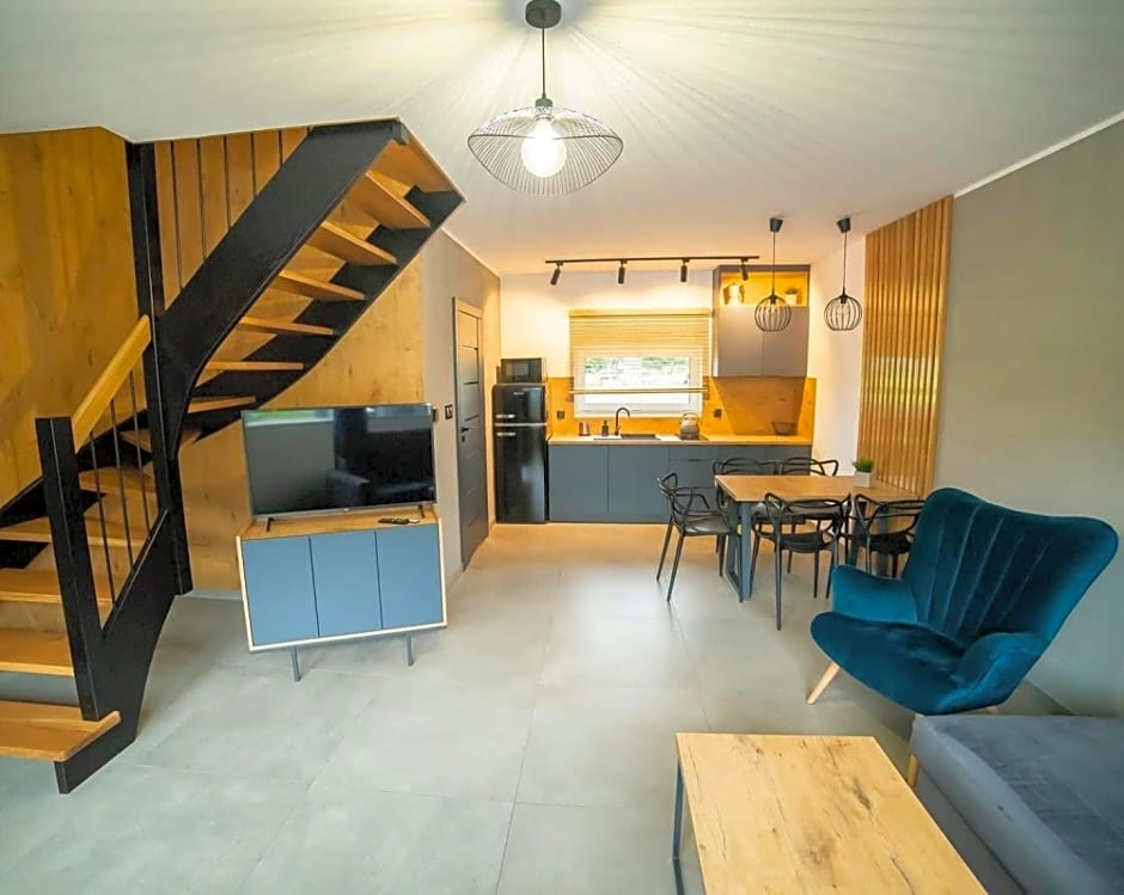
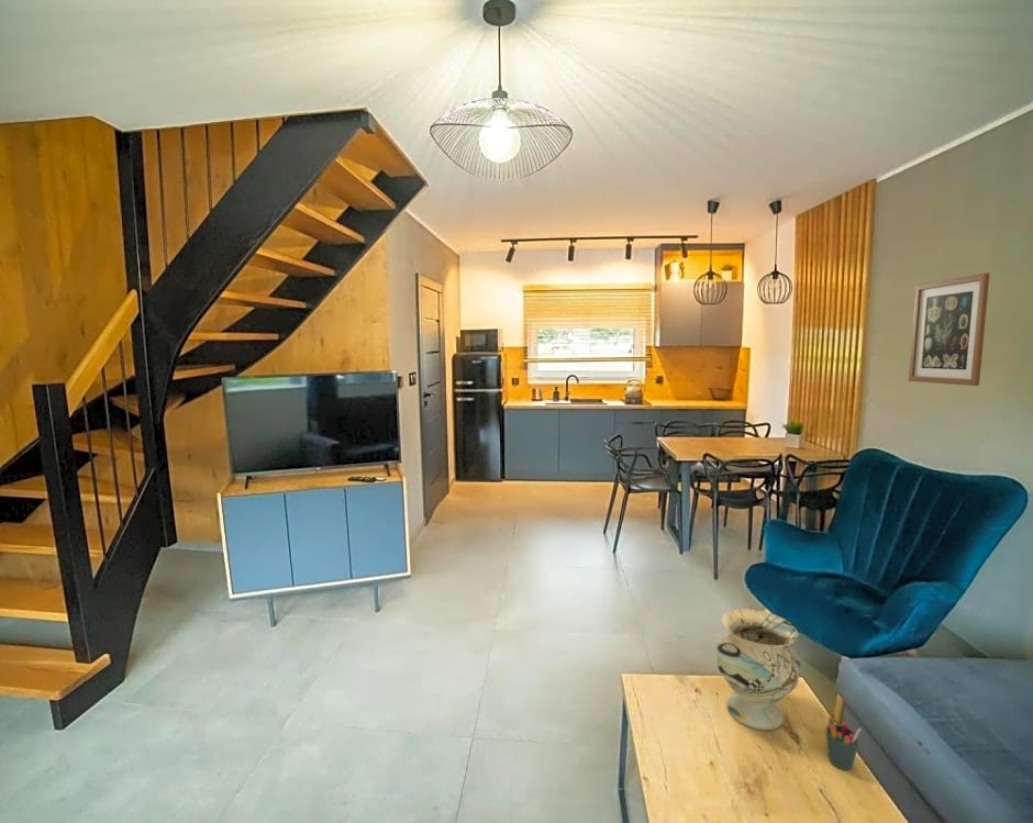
+ wall art [908,273,991,387]
+ pen holder [824,715,863,771]
+ decorative vase [715,608,802,731]
